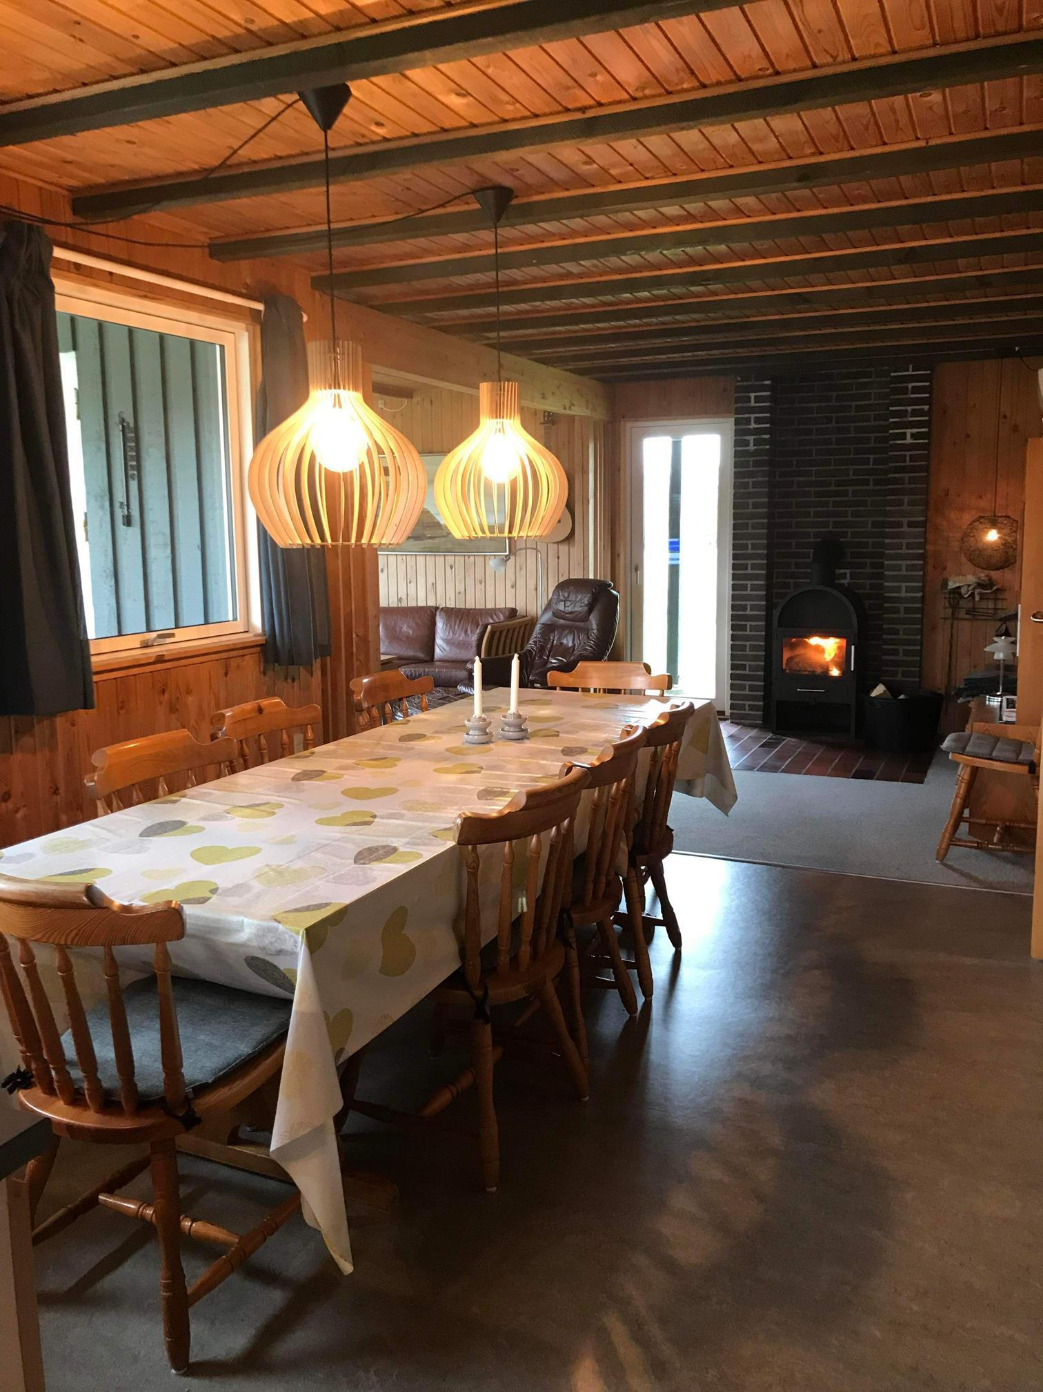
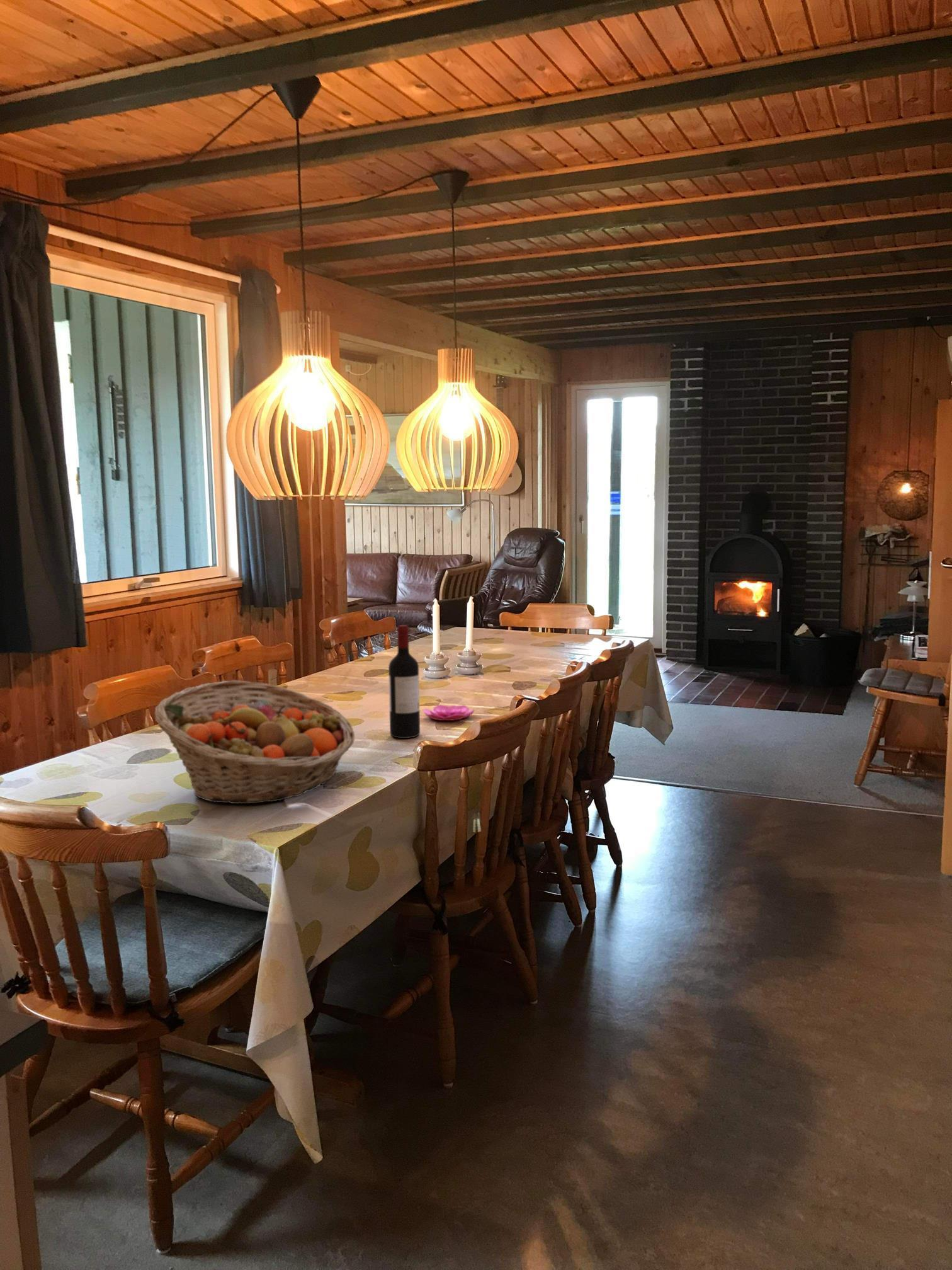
+ fruit basket [154,680,355,804]
+ wine bottle [388,624,421,739]
+ flower [422,704,475,721]
